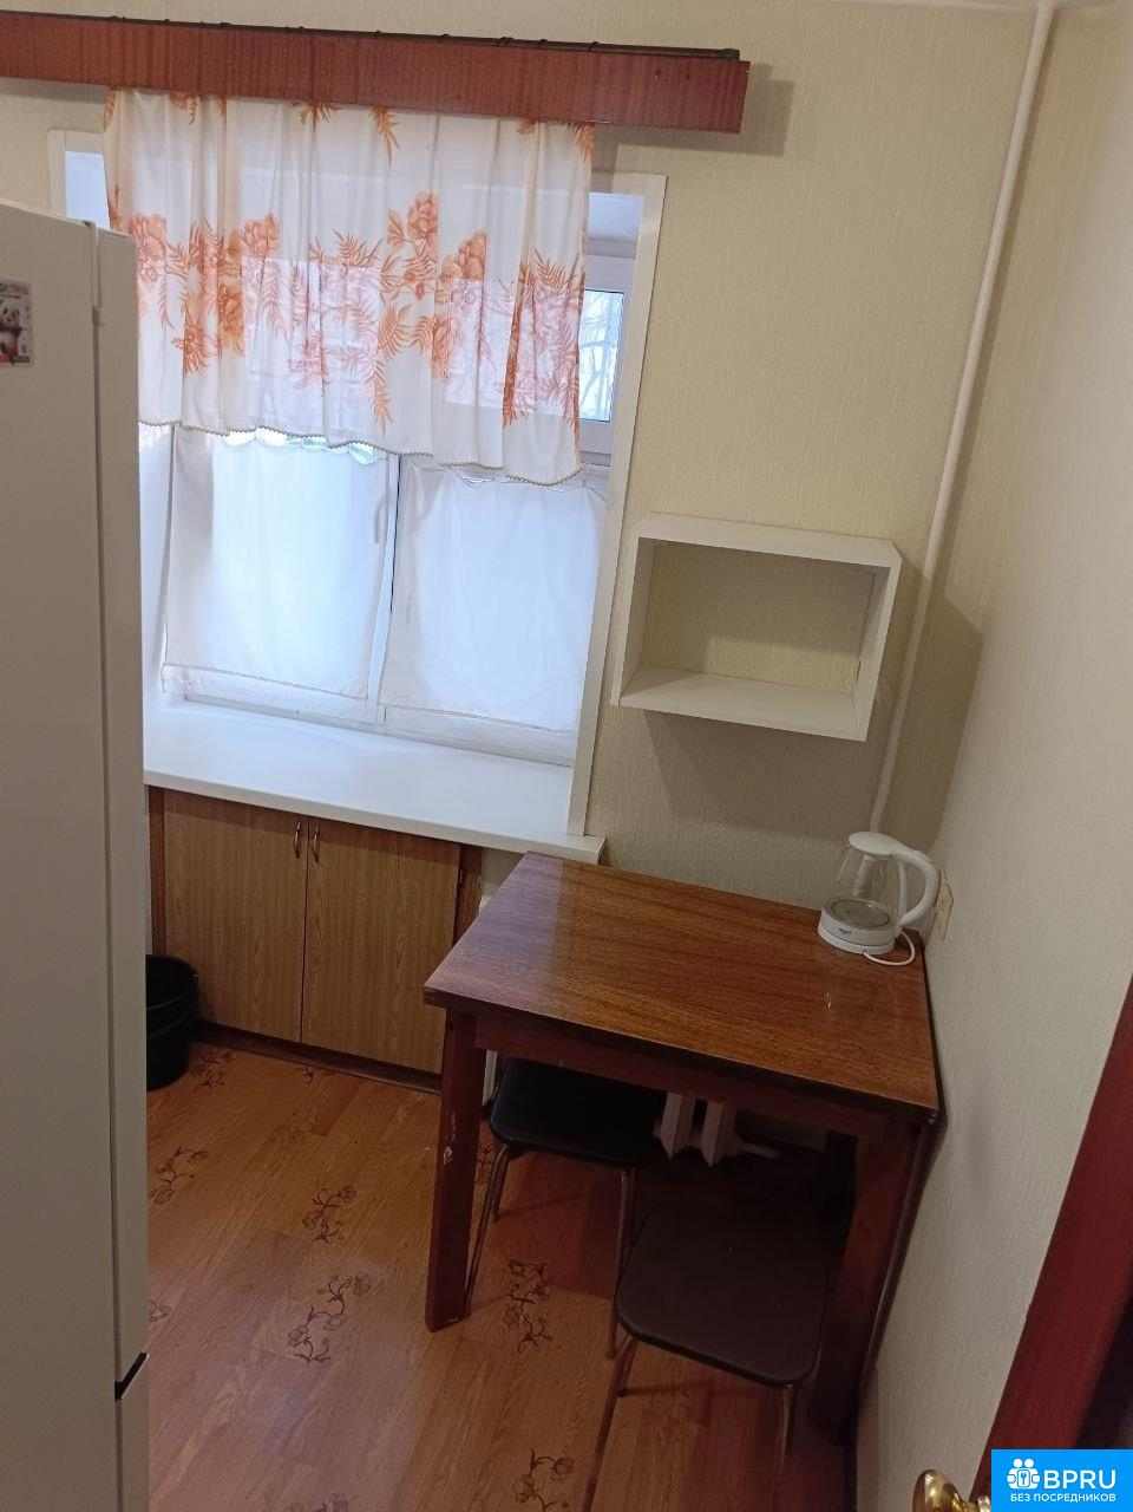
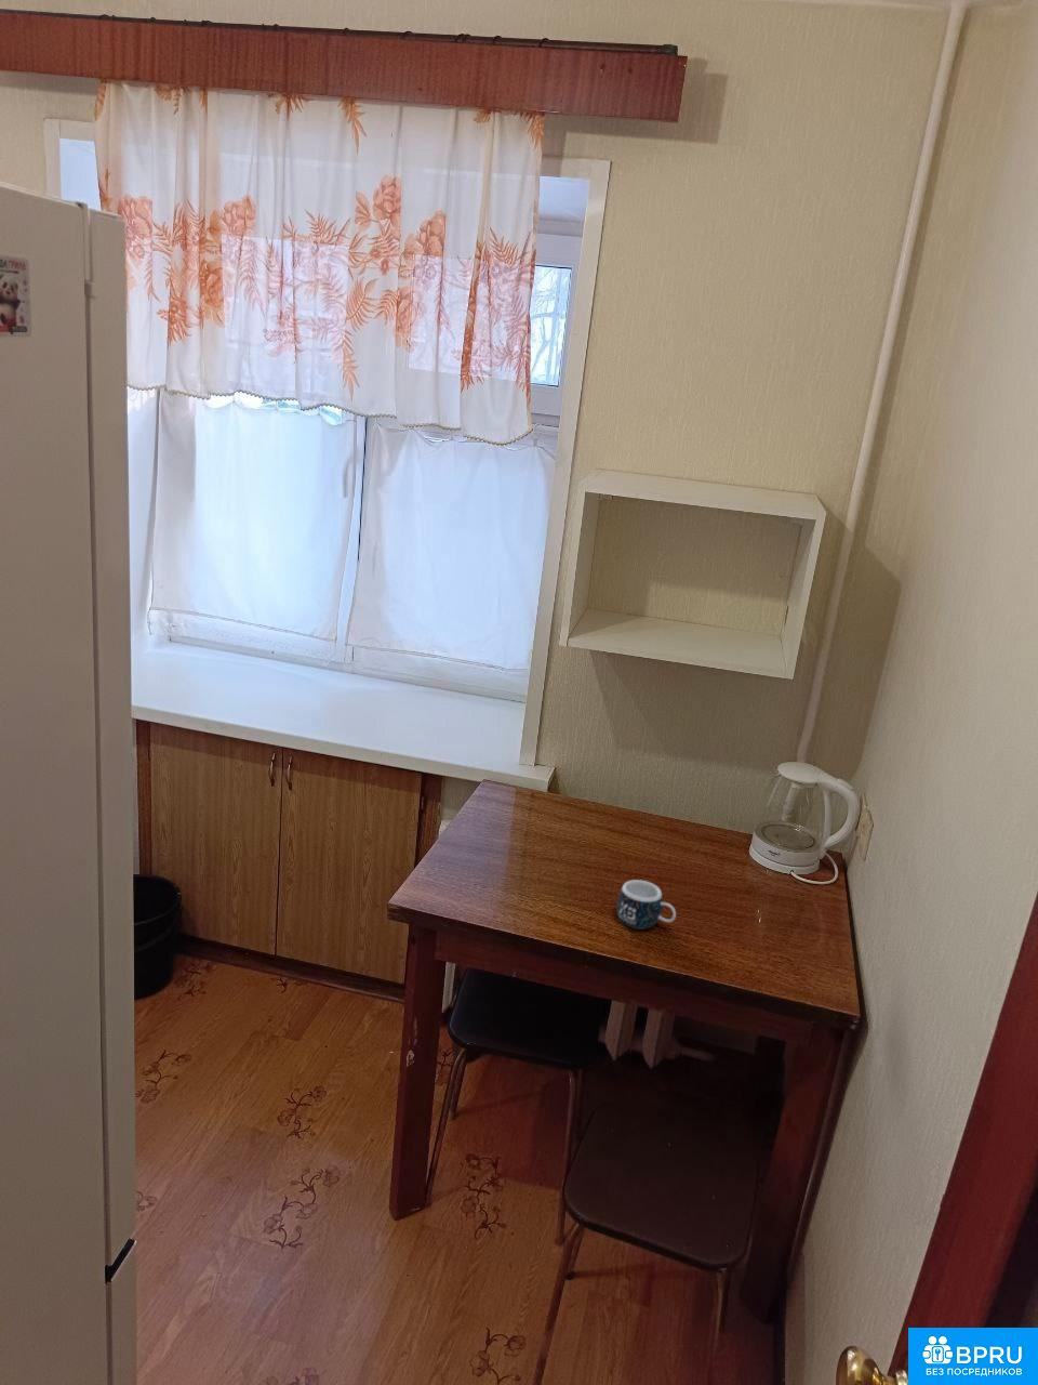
+ mug [615,879,677,930]
